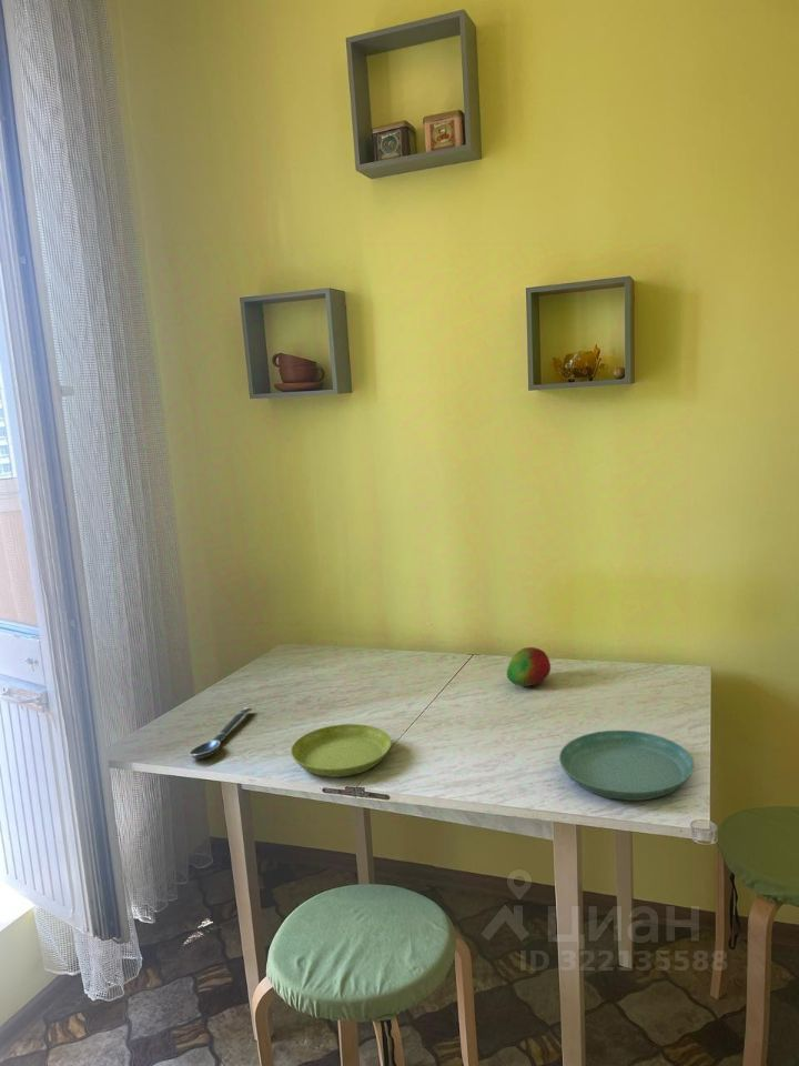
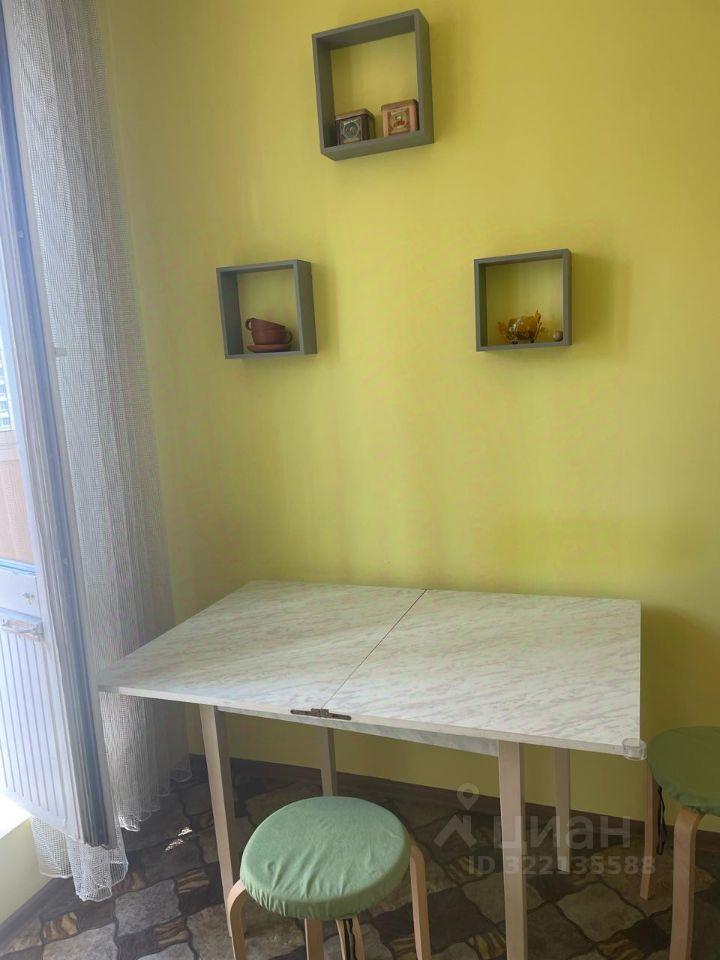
- saucer [290,723,393,778]
- fruit [506,646,552,687]
- spoon [188,706,253,760]
- saucer [558,730,696,802]
